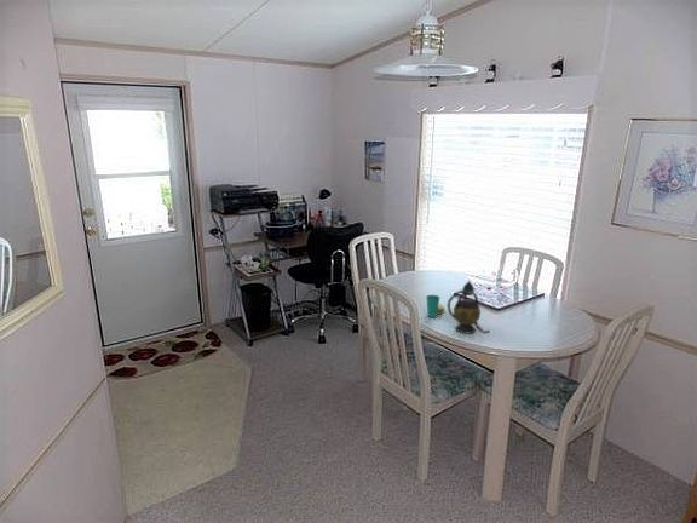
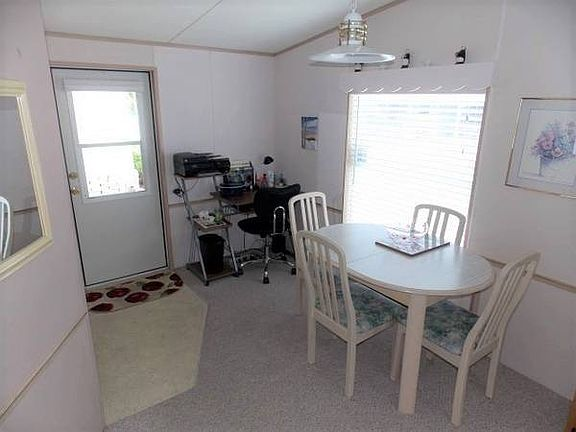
- teapot [447,278,491,335]
- cup [425,294,447,318]
